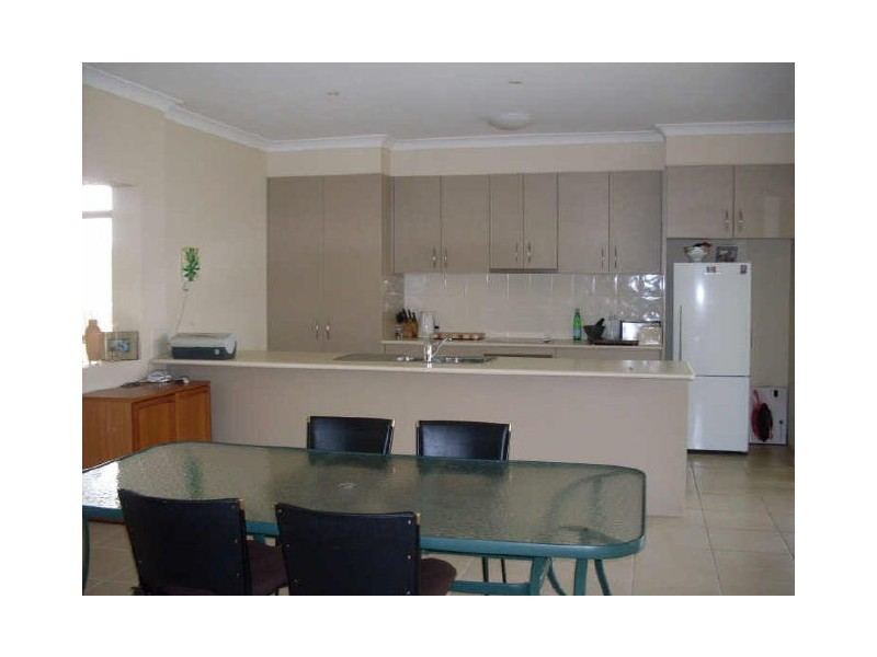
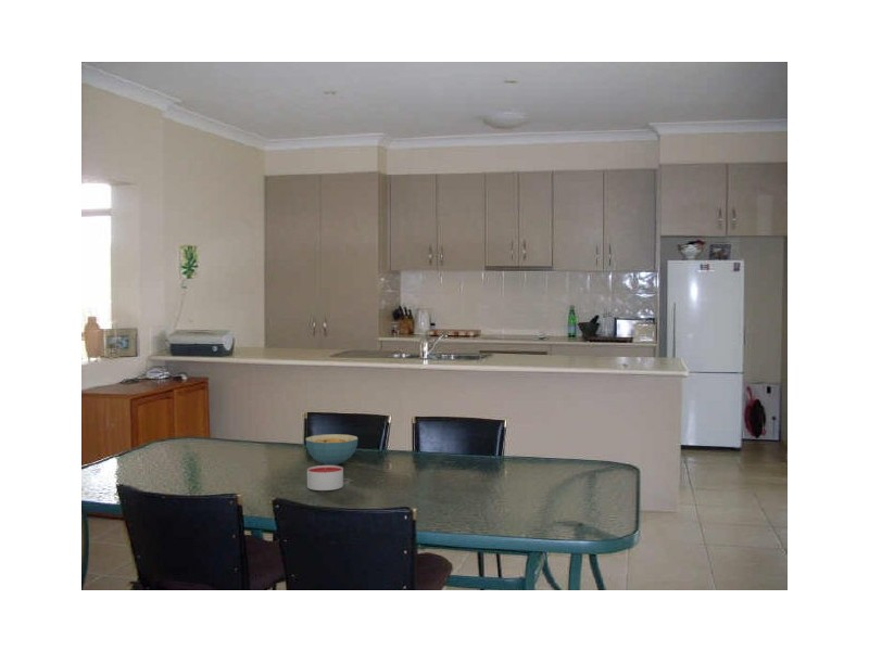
+ candle [306,464,344,492]
+ cereal bowl [305,433,360,465]
